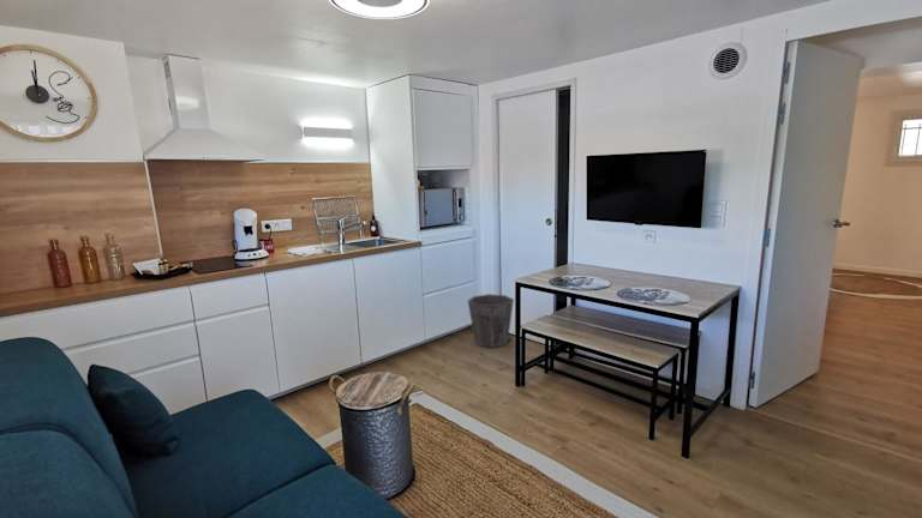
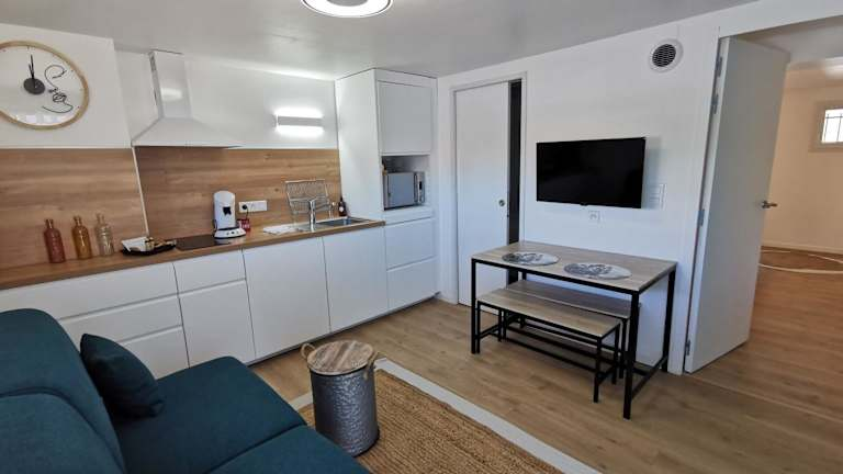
- waste bin [467,293,515,349]
